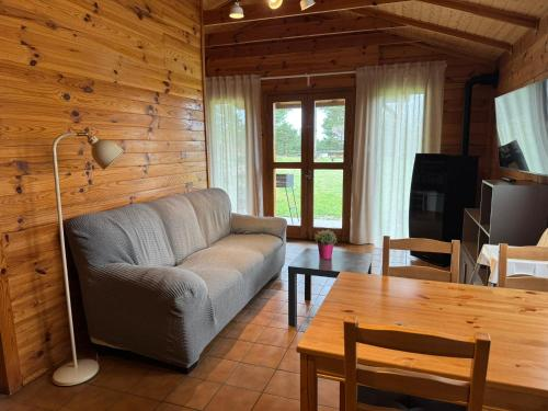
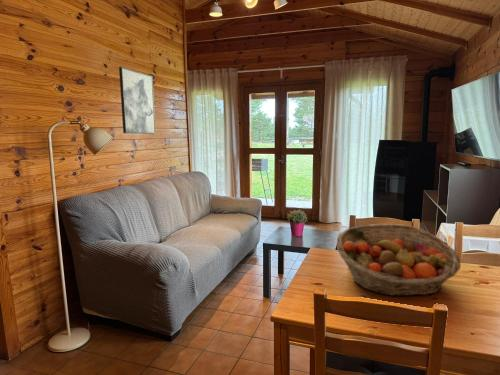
+ wall art [118,66,157,135]
+ fruit basket [336,223,462,297]
